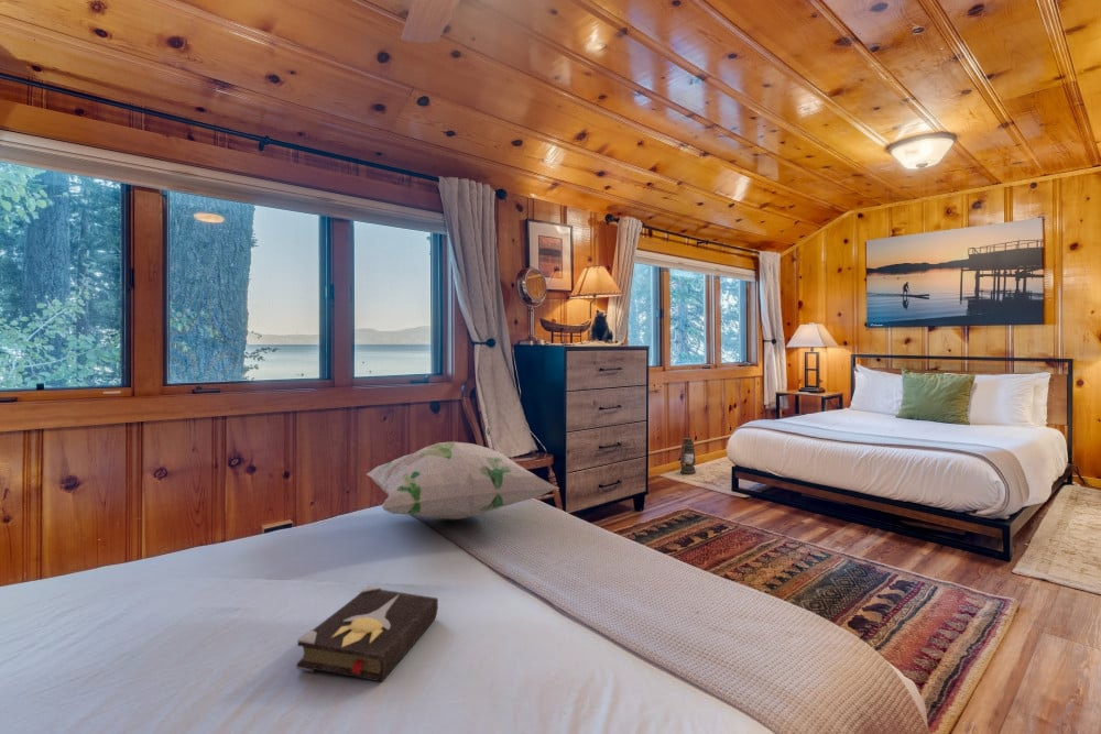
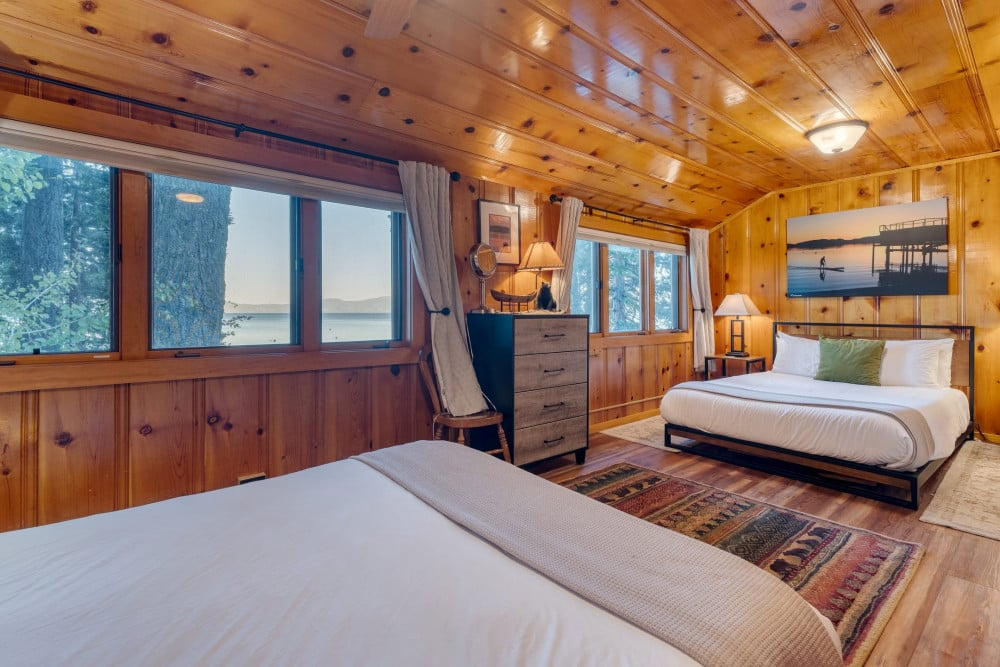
- hardback book [295,585,439,683]
- decorative pillow [366,440,560,521]
- lantern [675,437,697,474]
